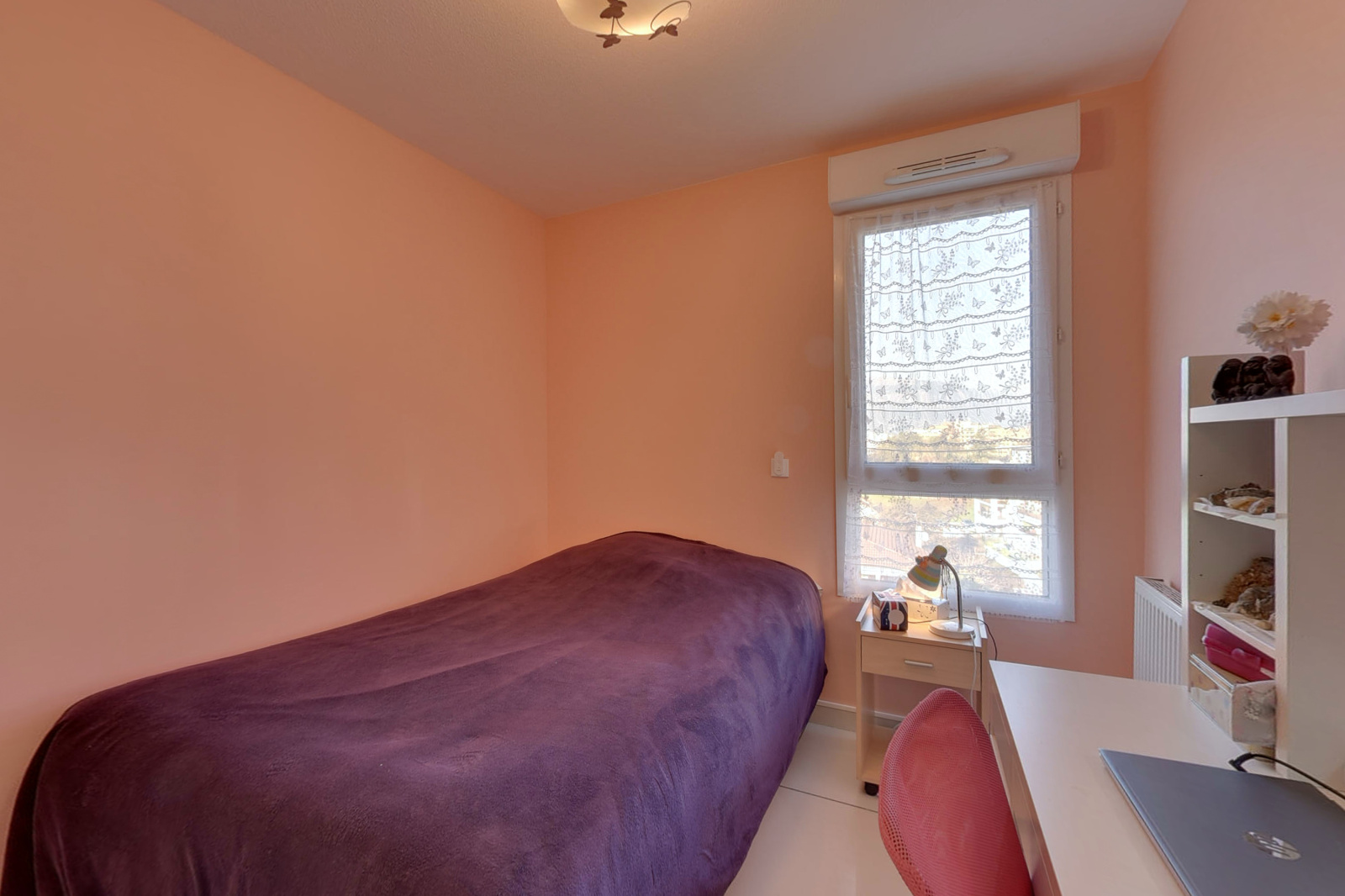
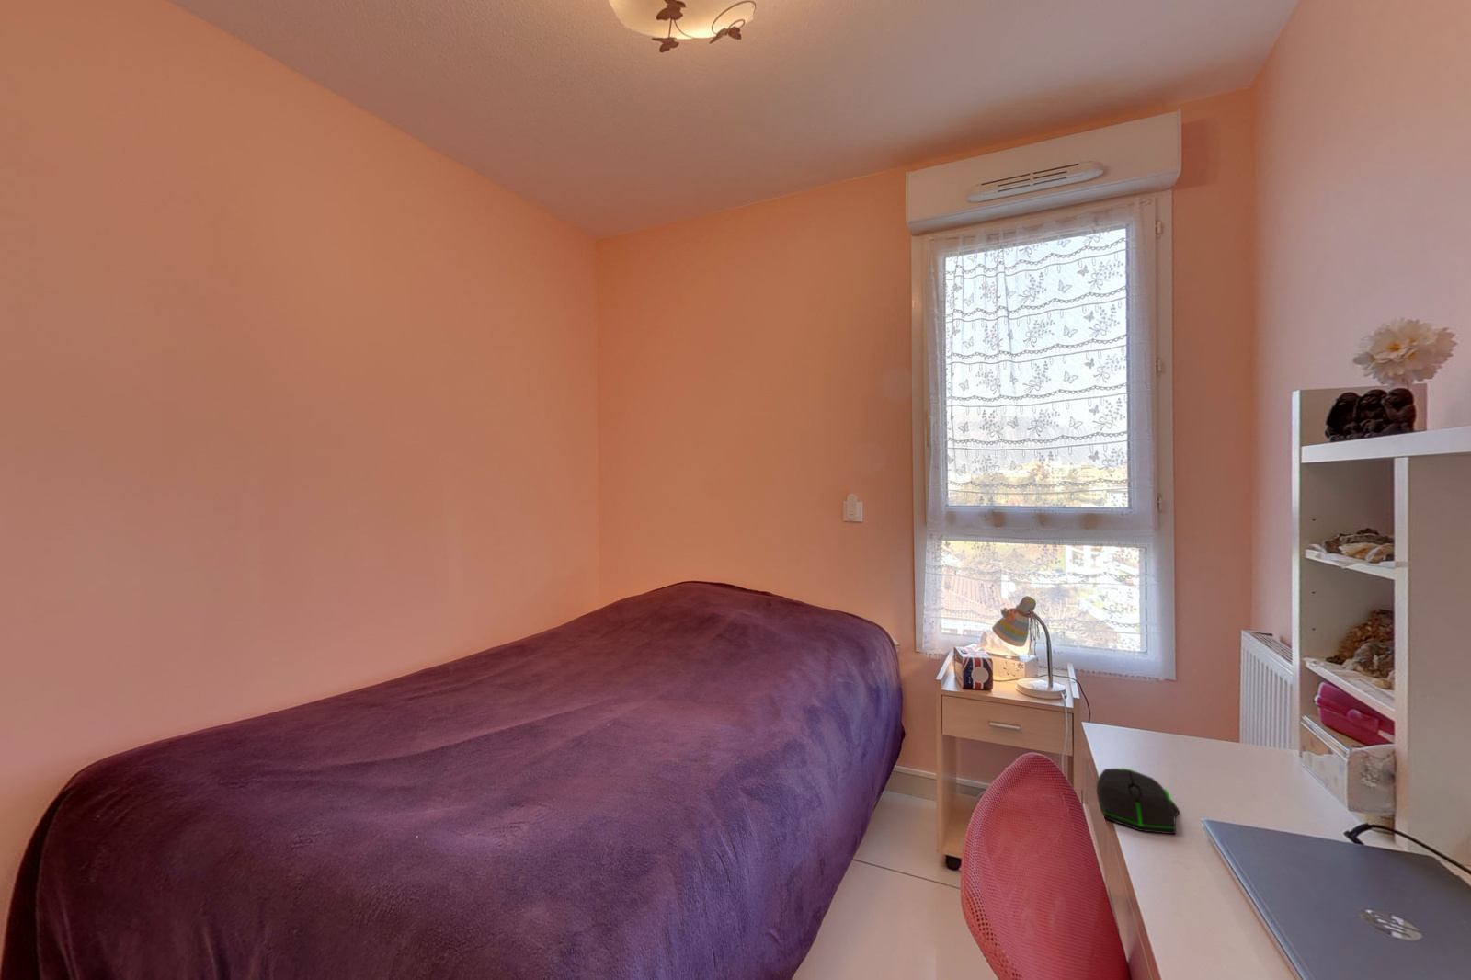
+ computer mouse [1096,768,1180,835]
